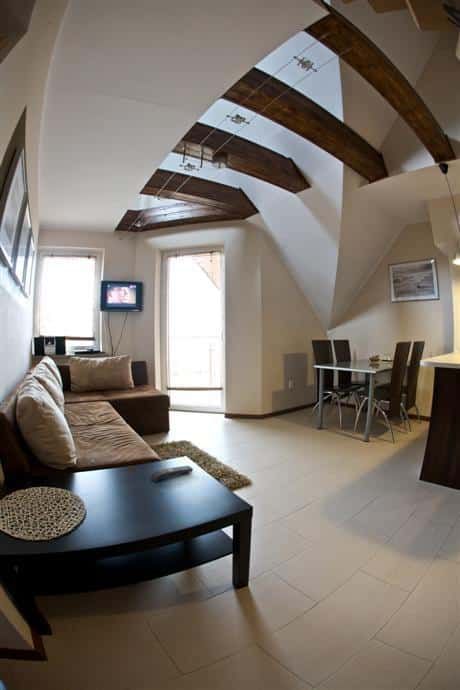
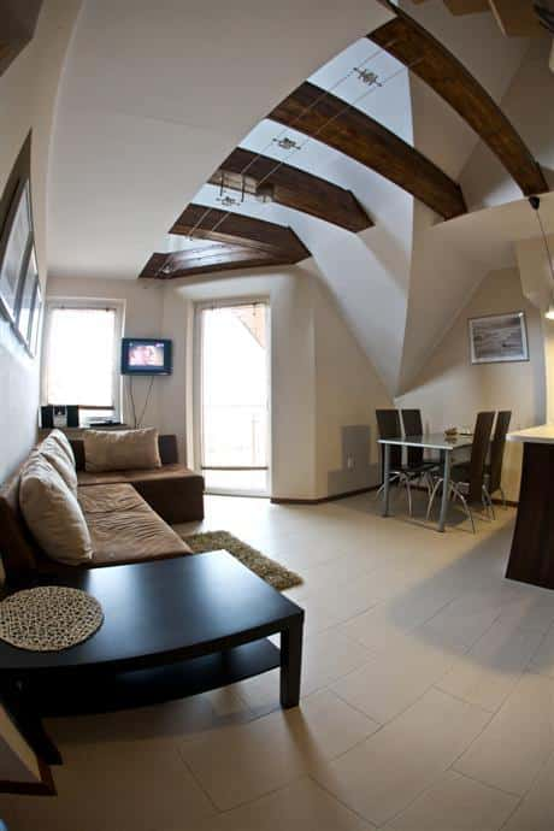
- remote control [150,465,194,483]
